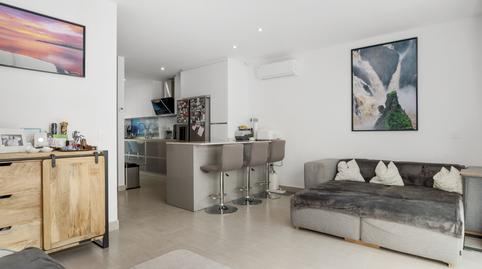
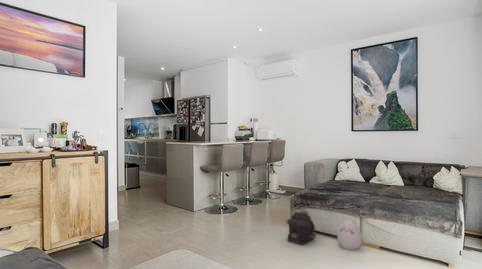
+ plush toy [336,217,362,251]
+ backpack [286,209,317,246]
